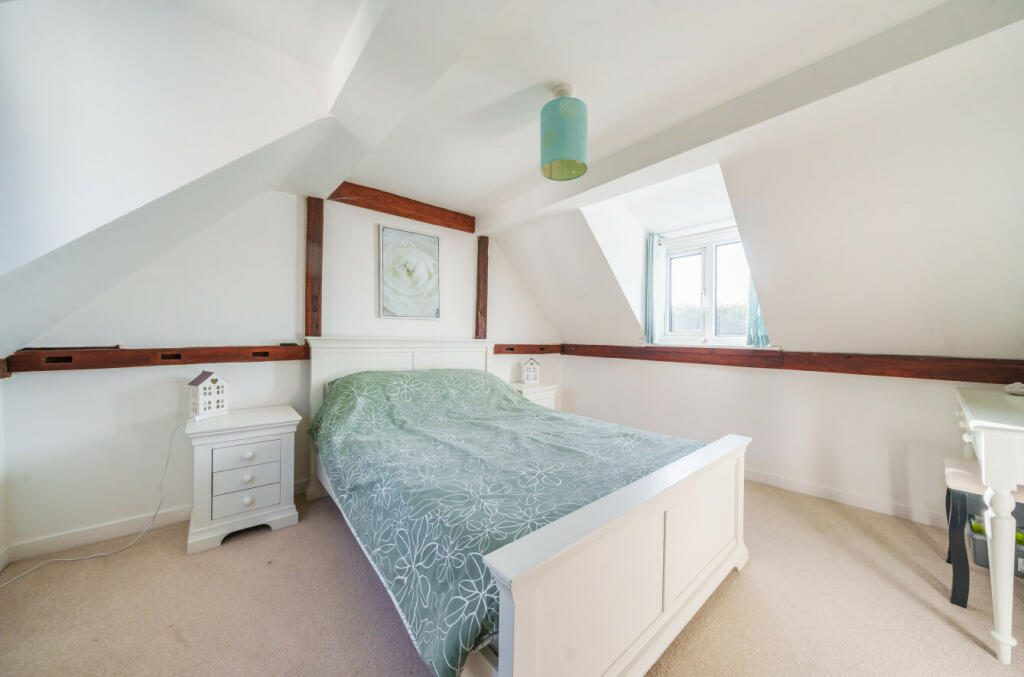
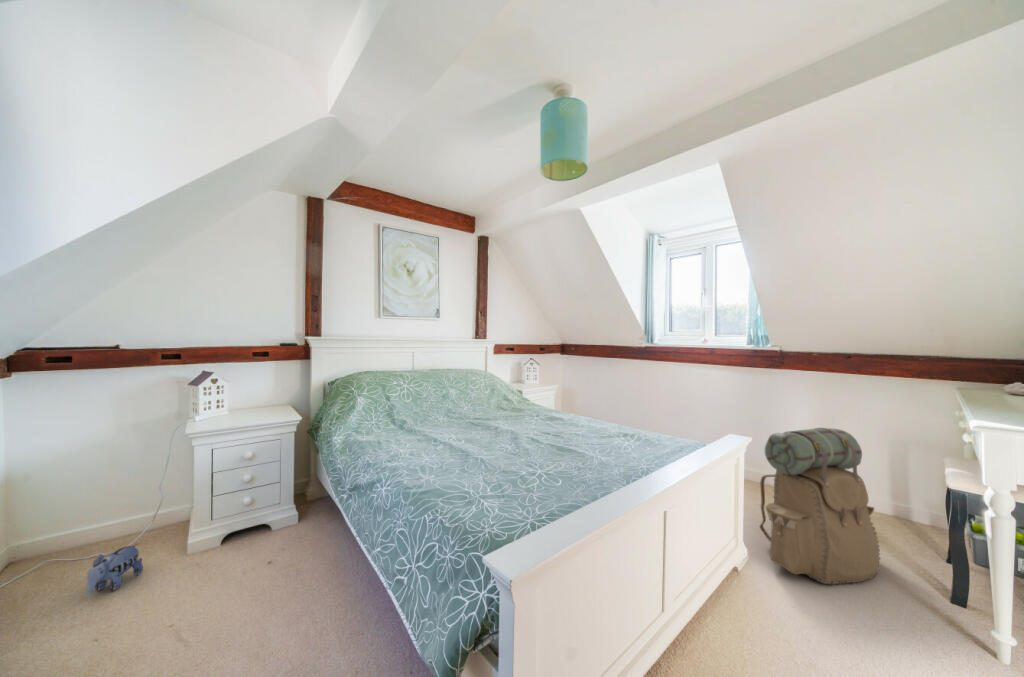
+ plush toy [86,542,144,597]
+ backpack [758,427,881,586]
